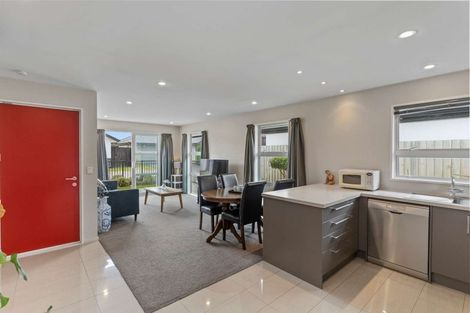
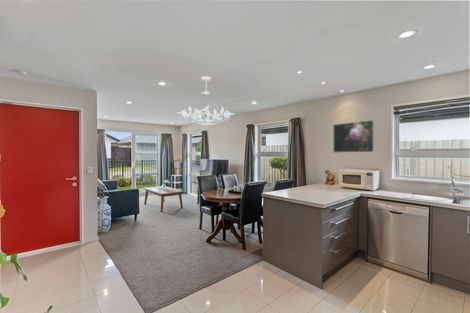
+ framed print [332,119,375,154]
+ chandelier [176,75,236,126]
